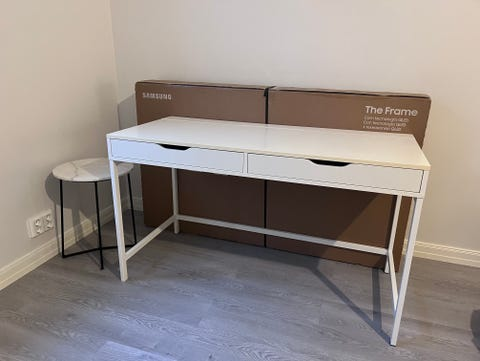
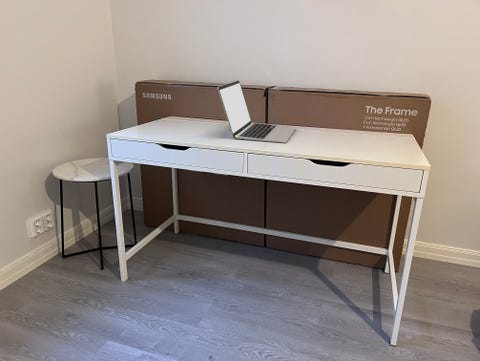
+ laptop [217,79,297,144]
